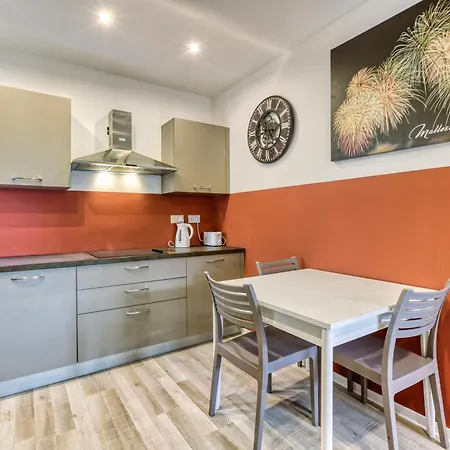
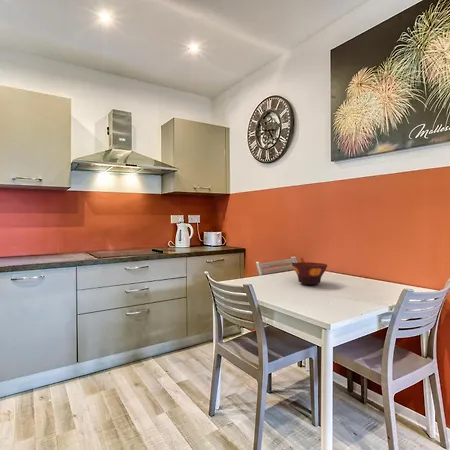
+ bowl [291,261,328,286]
